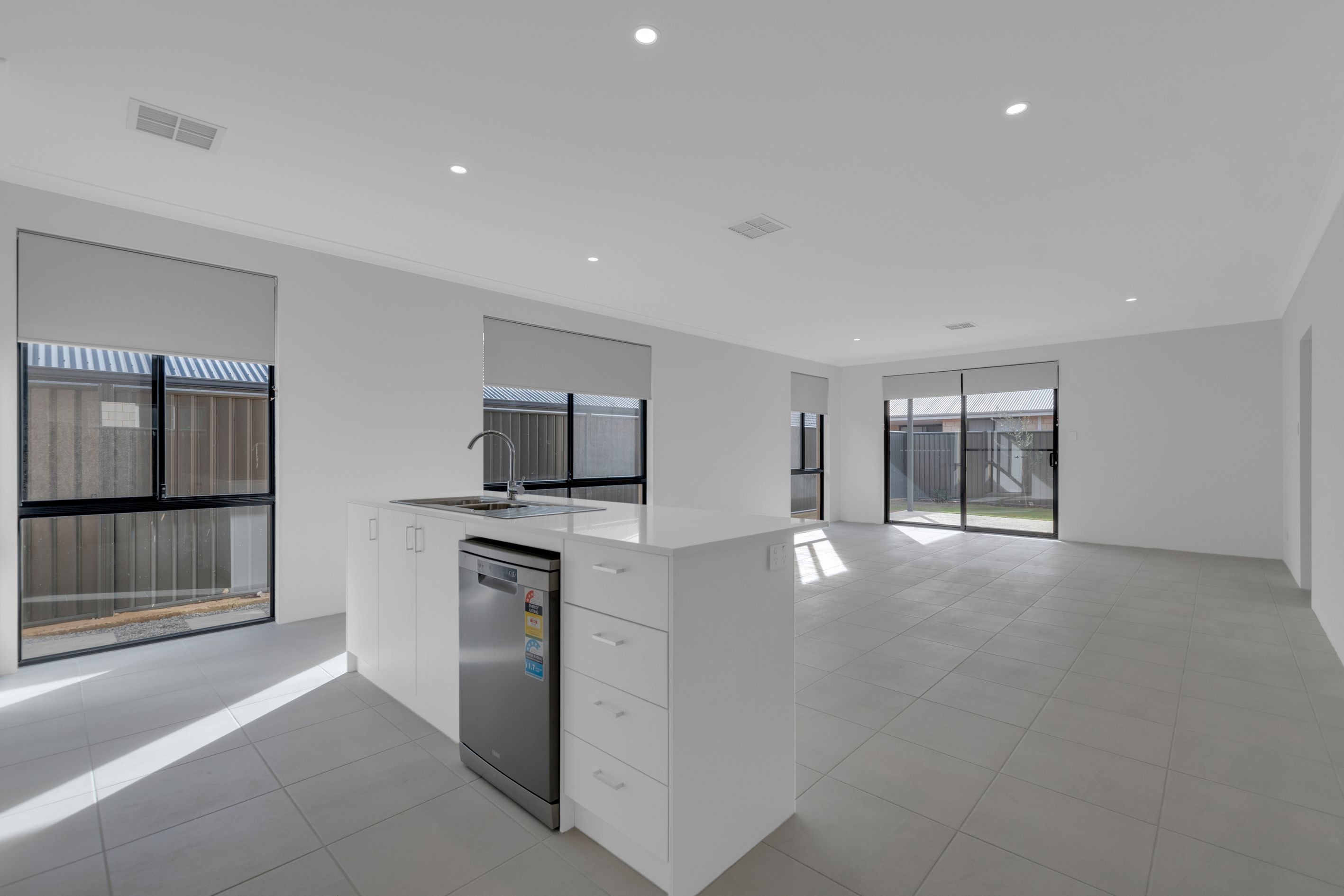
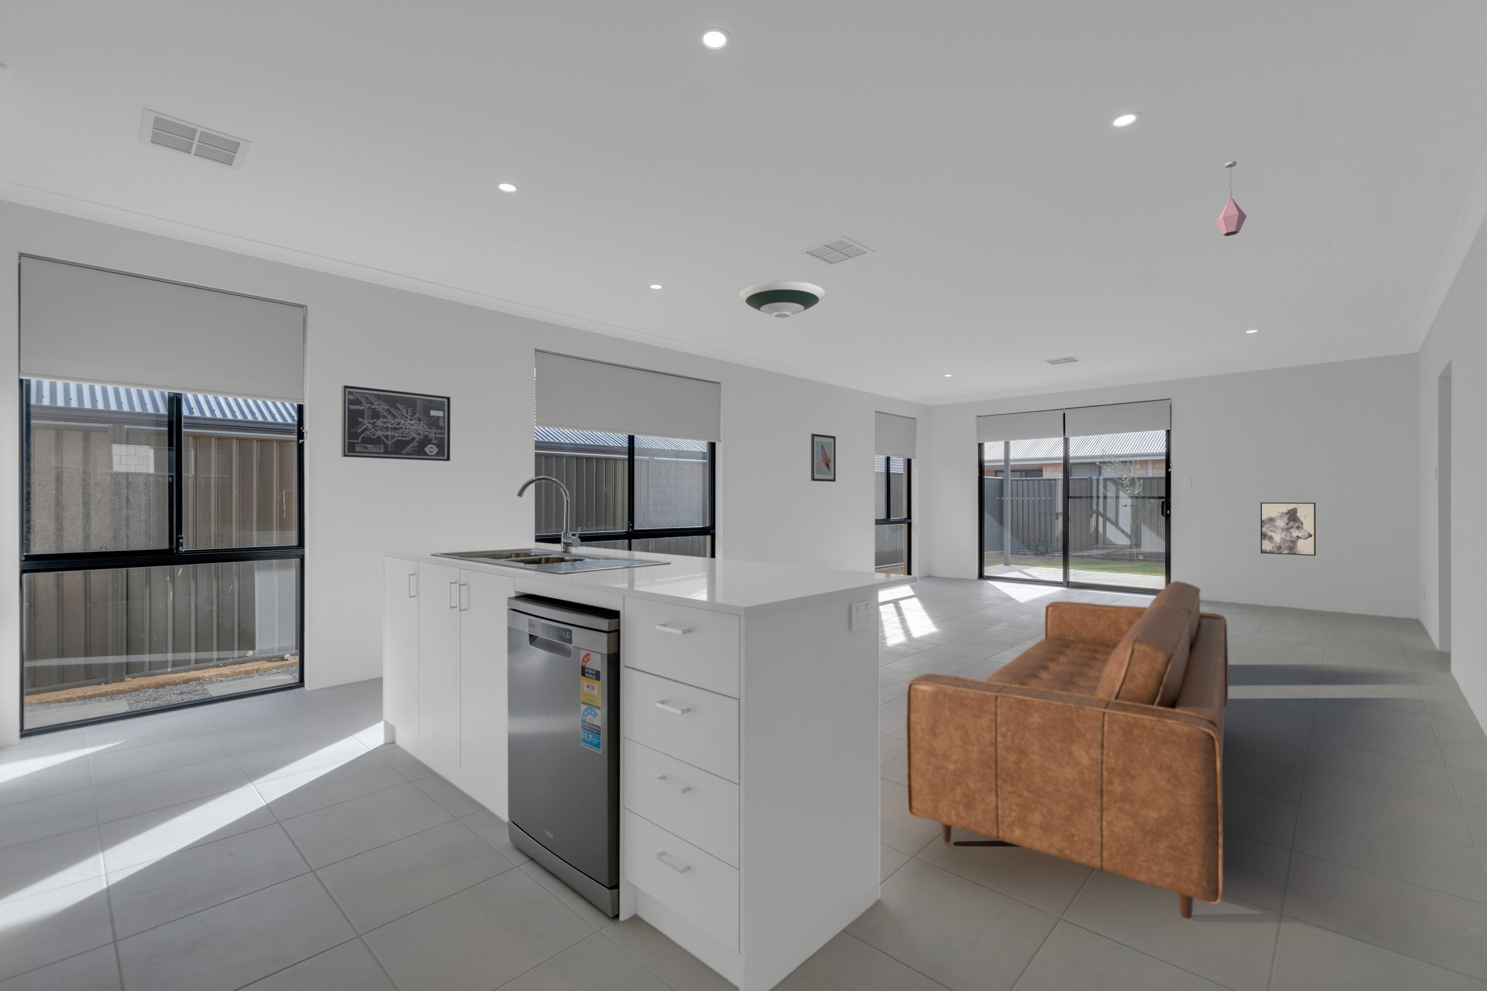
+ wall art [1260,502,1316,556]
+ pendant light [1215,160,1247,237]
+ wall art [810,434,836,482]
+ wall art [341,385,451,462]
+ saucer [738,280,826,319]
+ sofa [906,581,1229,920]
